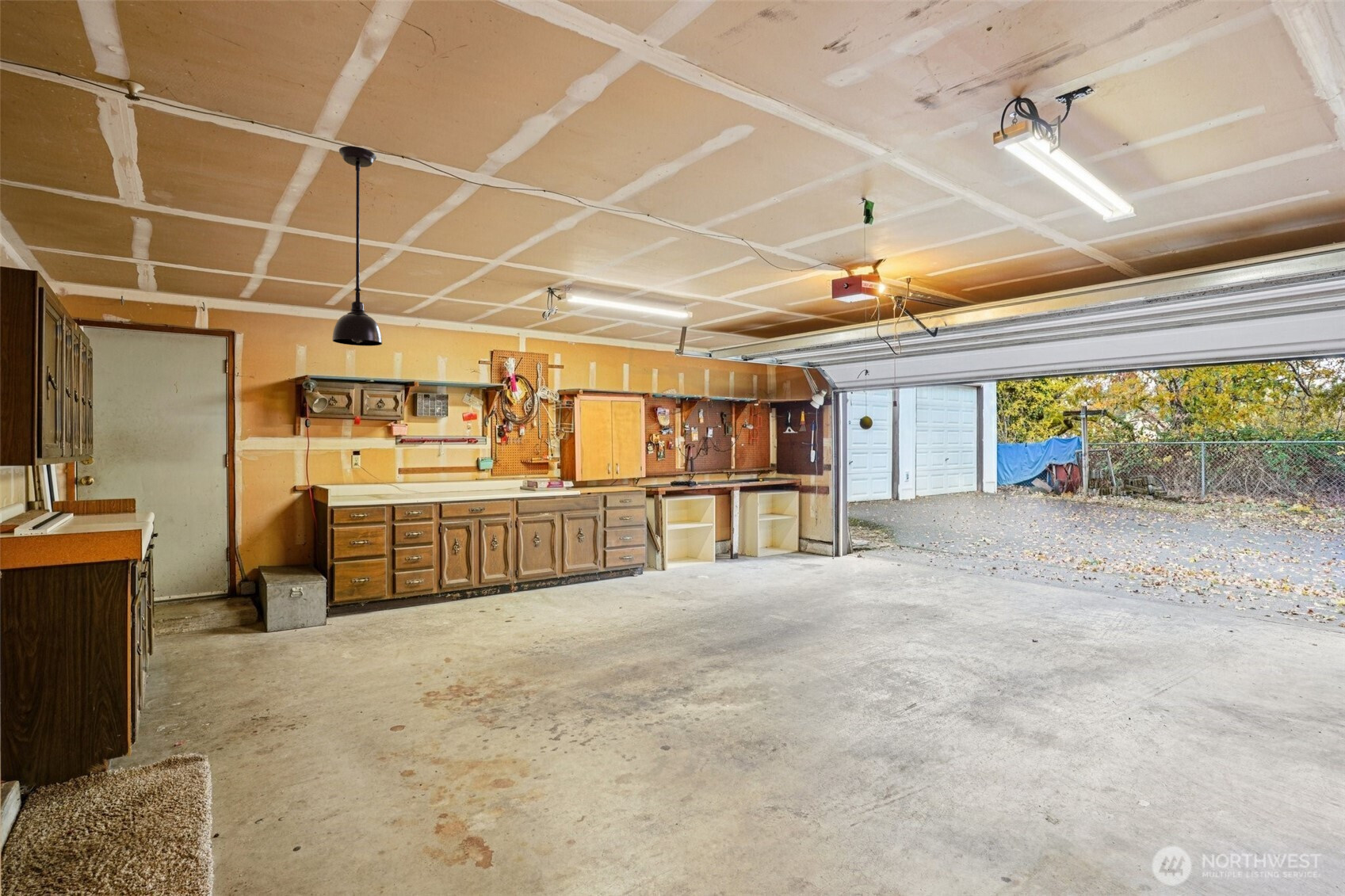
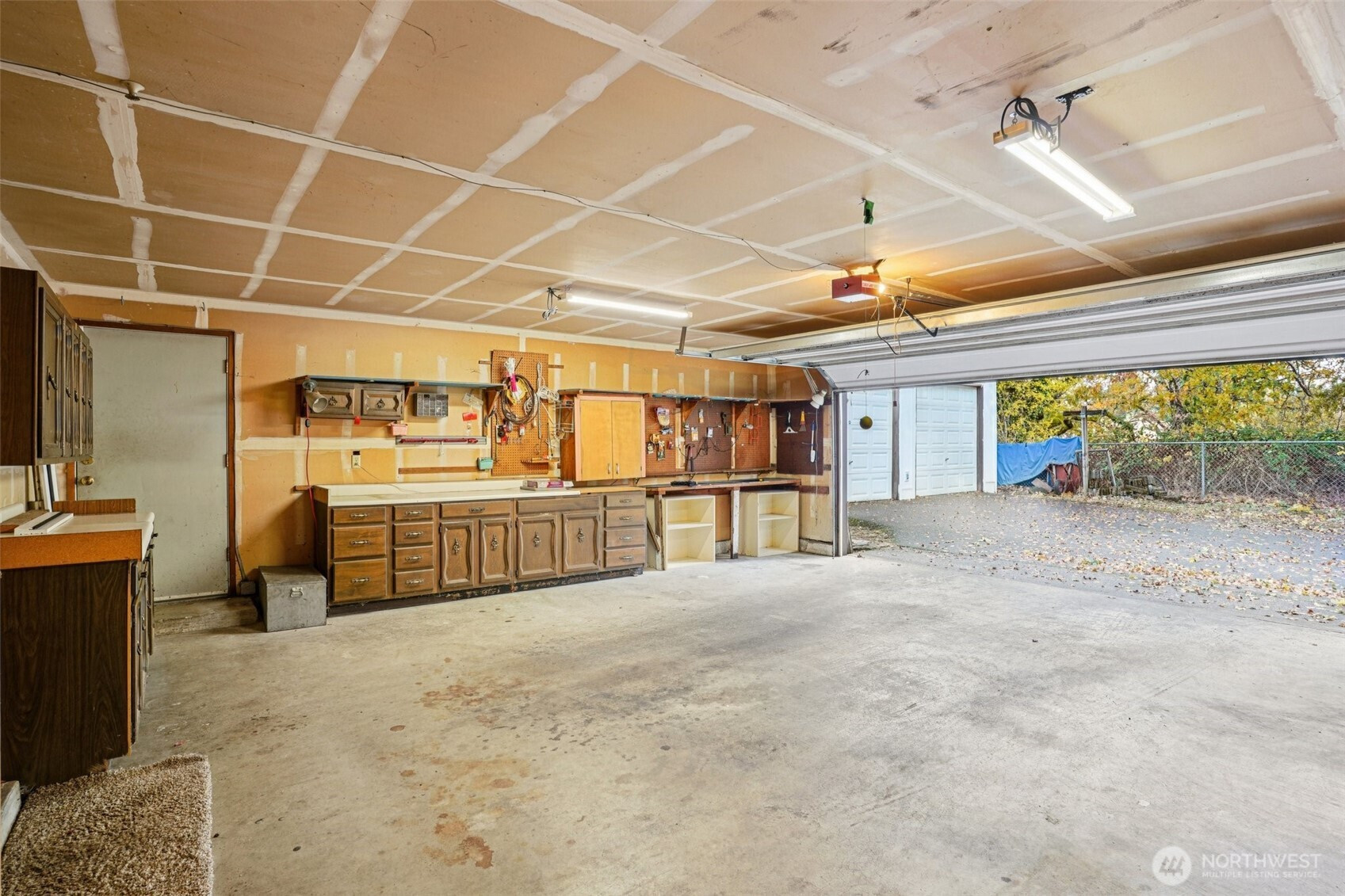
- light fixture [332,146,383,347]
